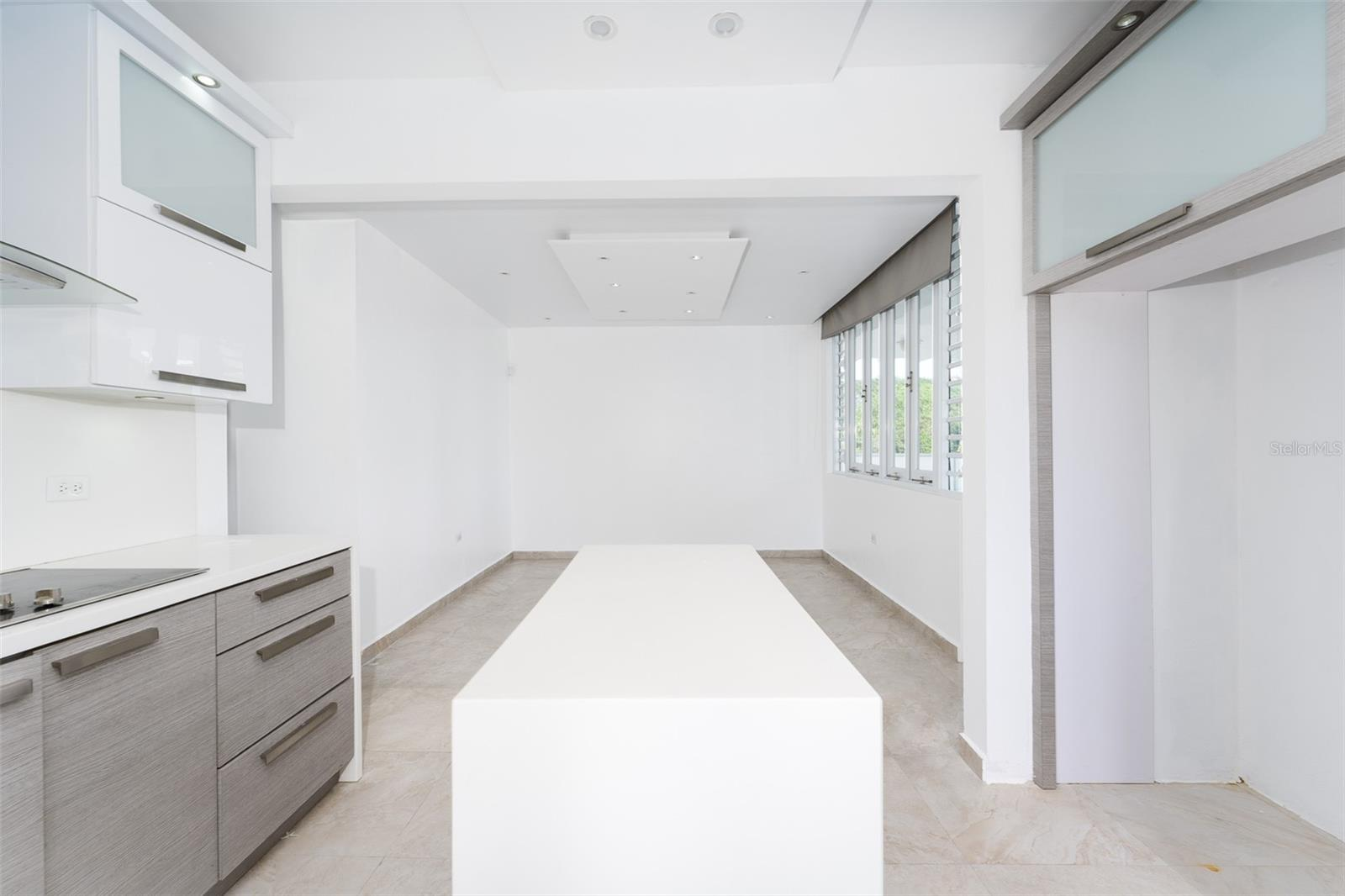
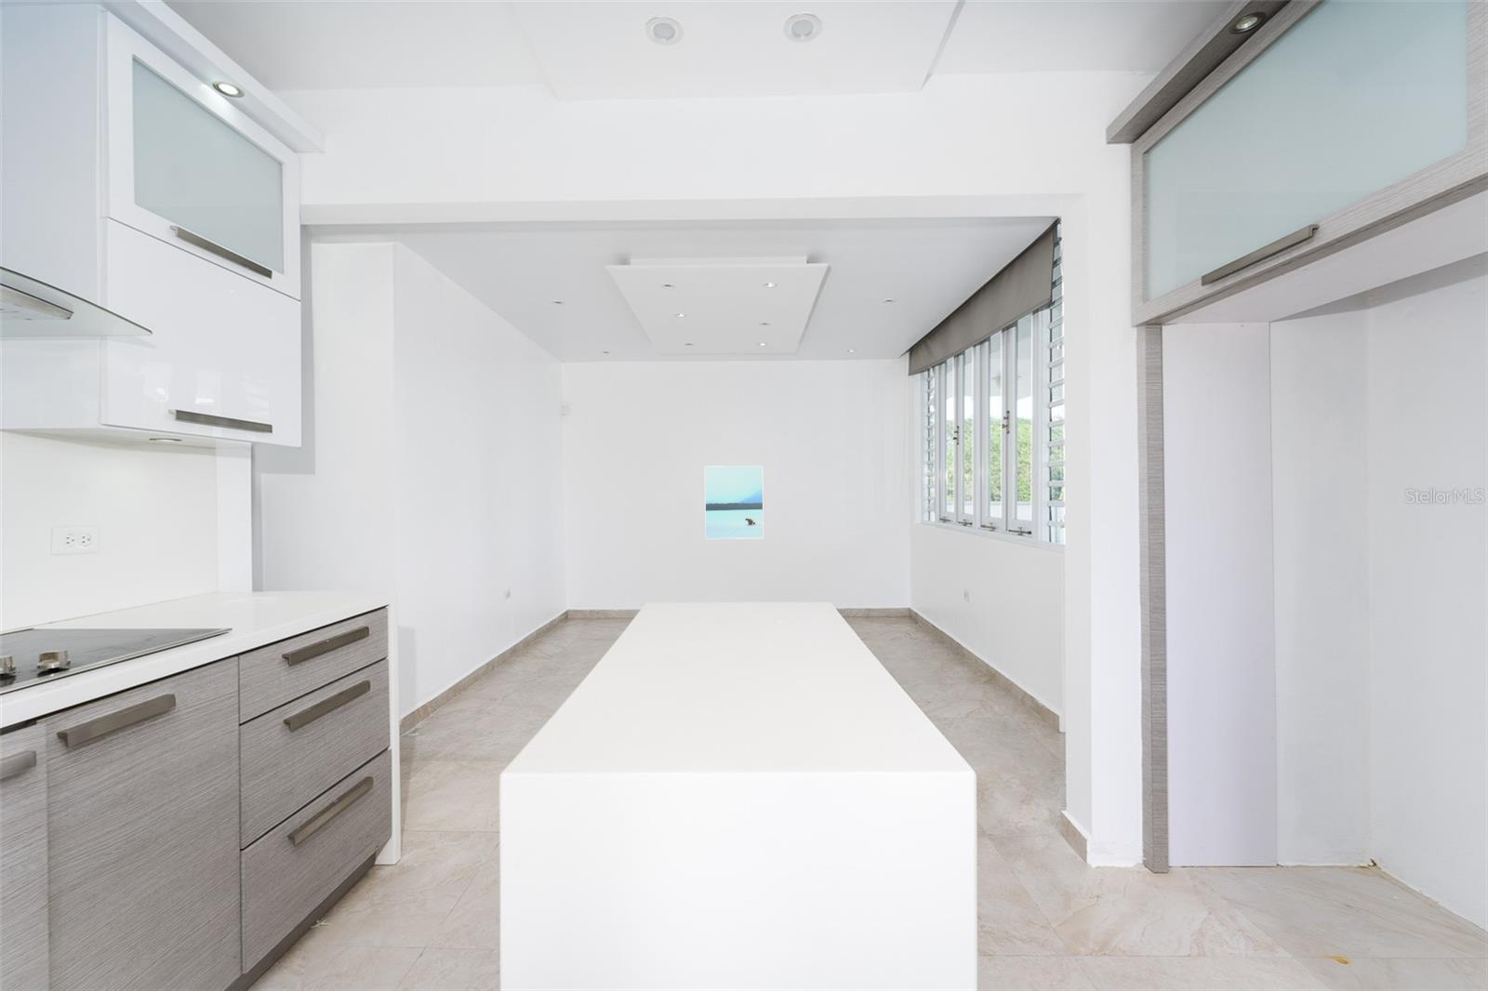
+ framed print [704,465,764,540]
